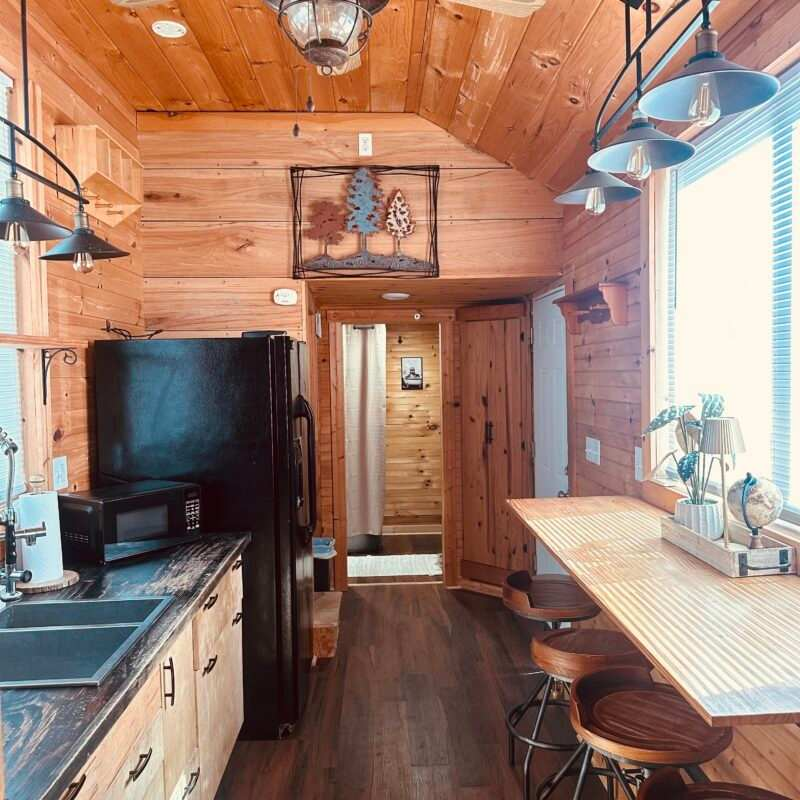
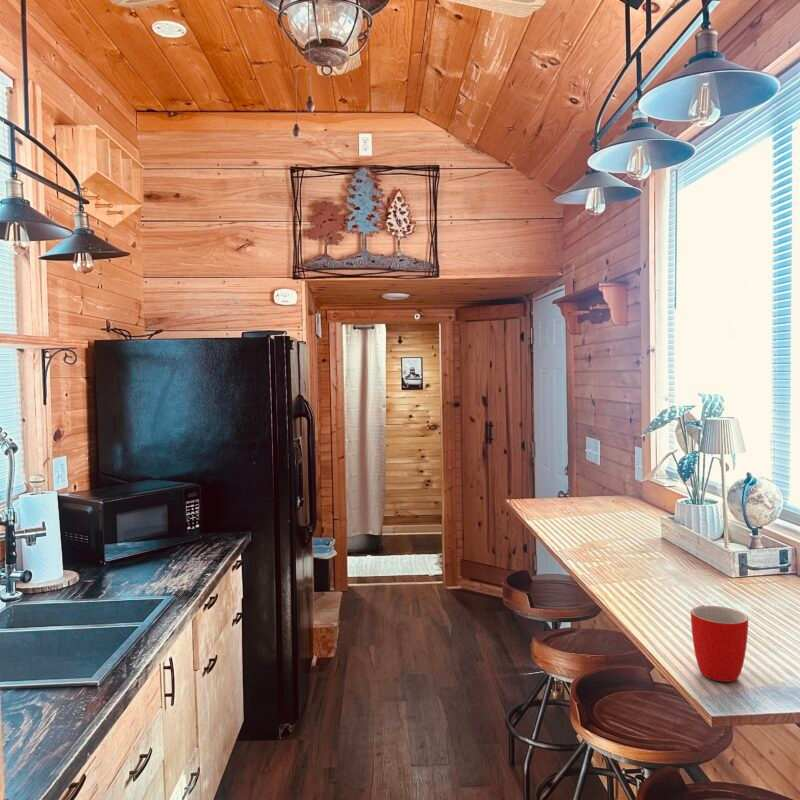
+ mug [690,604,749,683]
